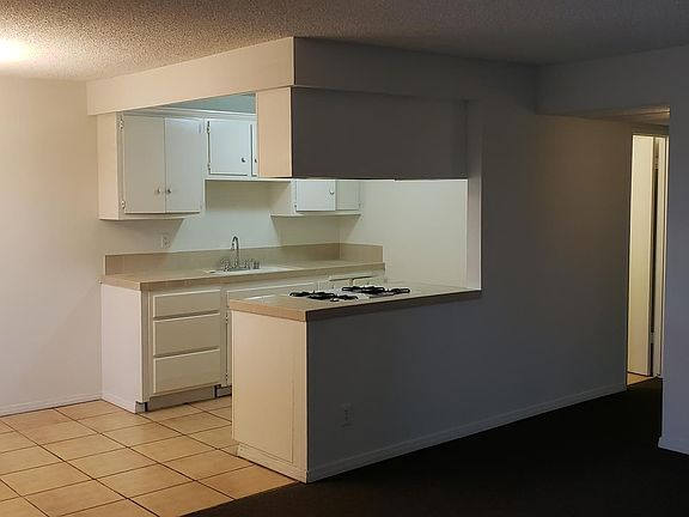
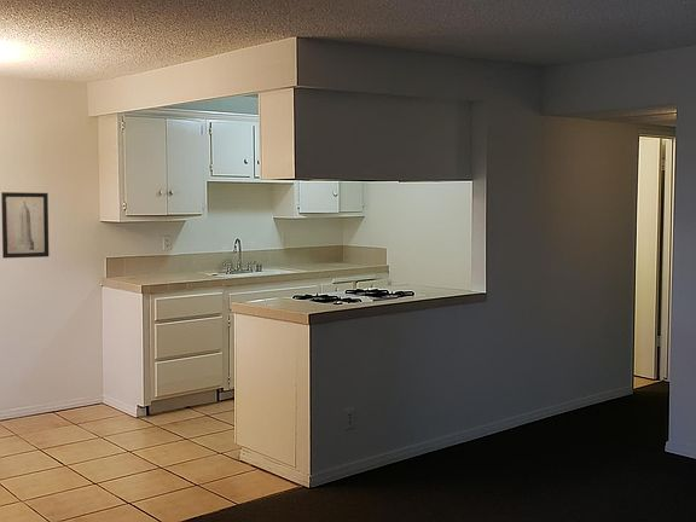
+ wall art [0,191,50,260]
